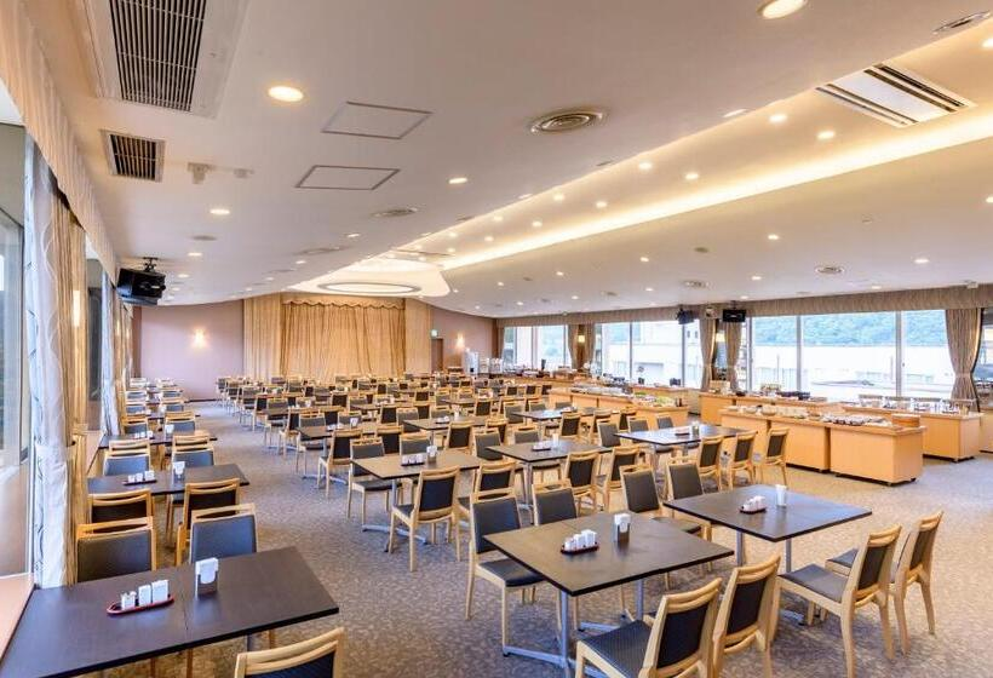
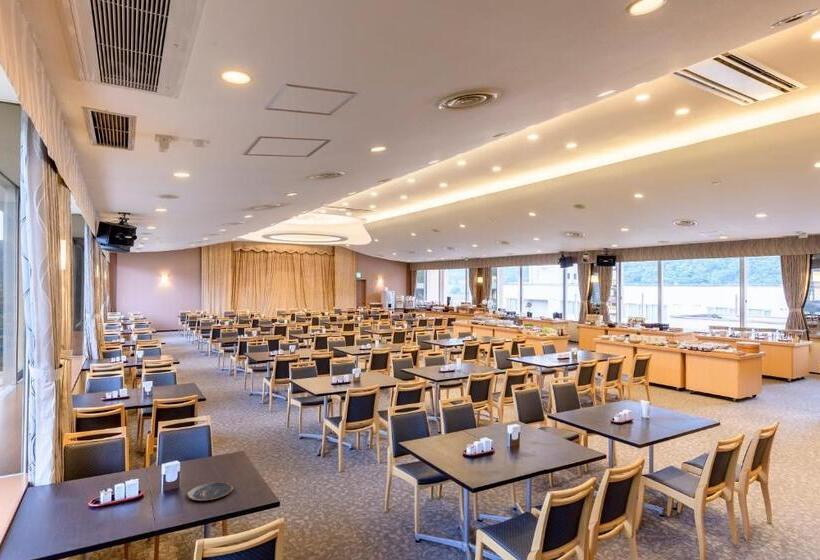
+ plate [186,481,234,502]
